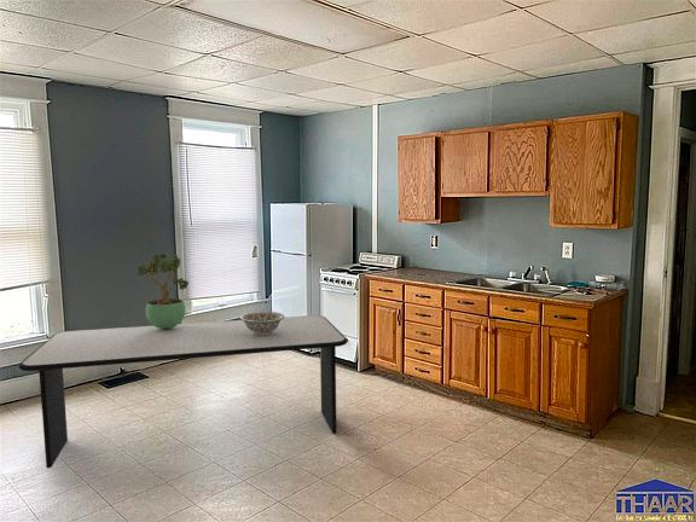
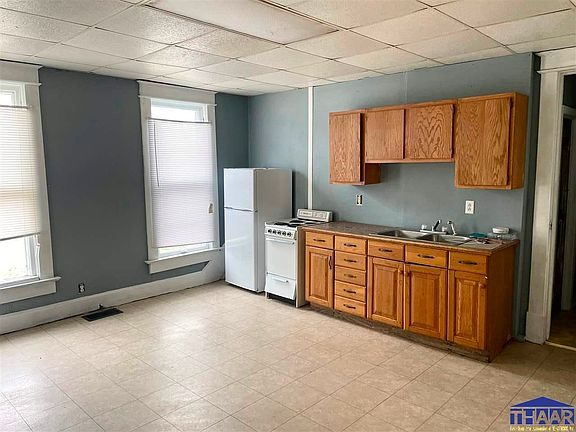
- decorative bowl [239,311,285,335]
- potted plant [135,253,190,329]
- dining table [17,314,349,469]
